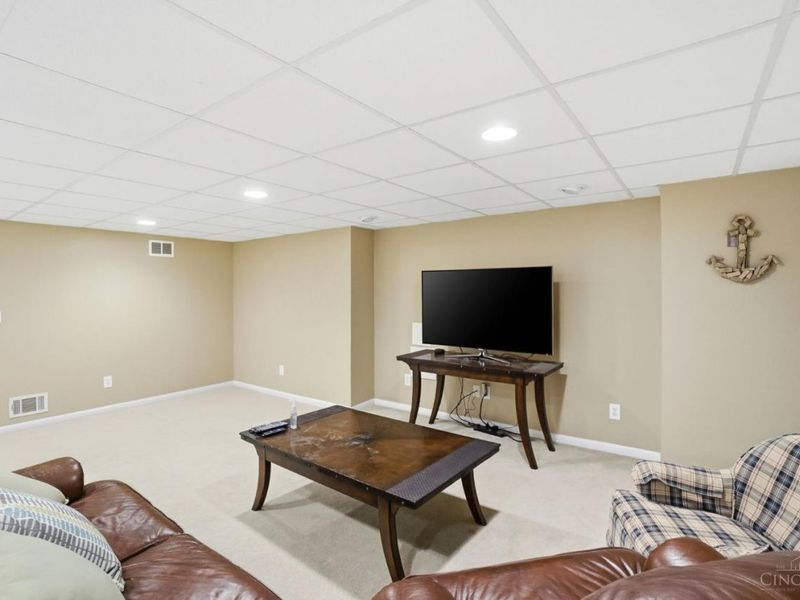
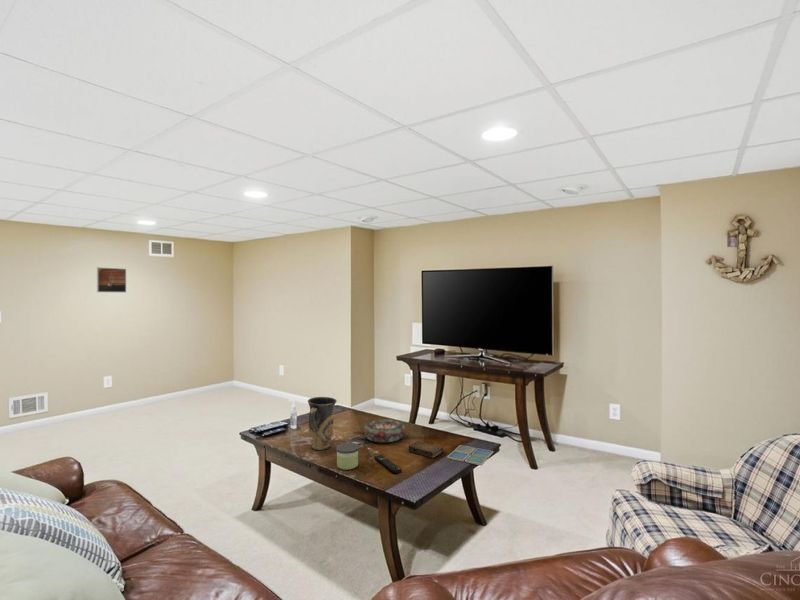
+ book [407,440,444,459]
+ remote control [373,454,403,474]
+ vase [307,396,338,451]
+ decorative bowl [363,418,406,443]
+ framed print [96,266,127,293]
+ drink coaster [446,444,494,467]
+ candle [335,442,360,471]
